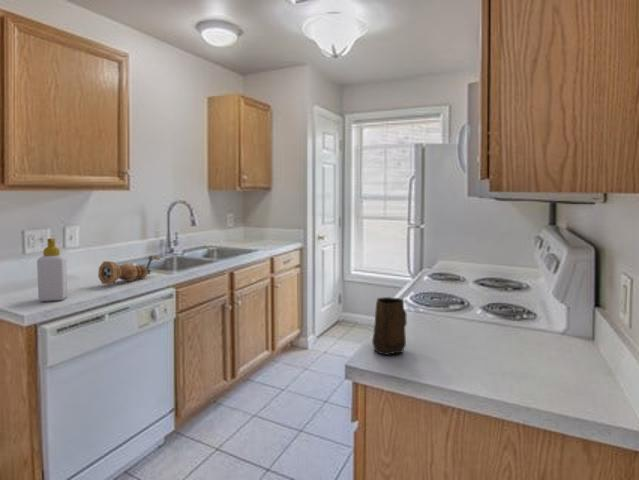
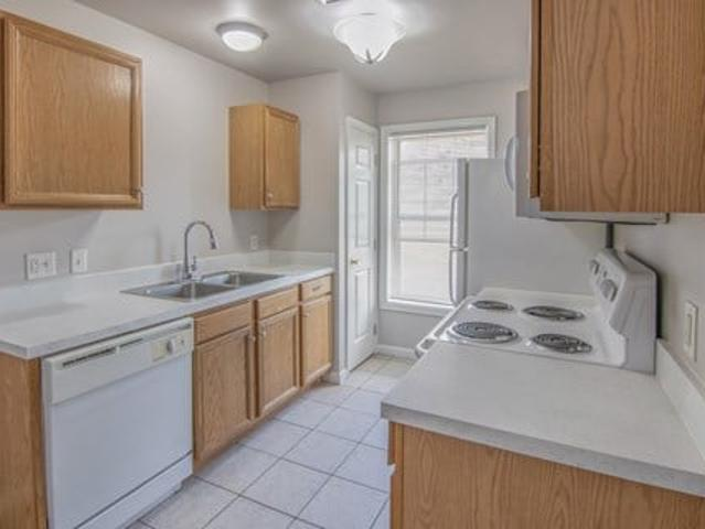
- mug [371,296,408,356]
- pepper mill [97,255,162,286]
- soap bottle [36,237,68,302]
